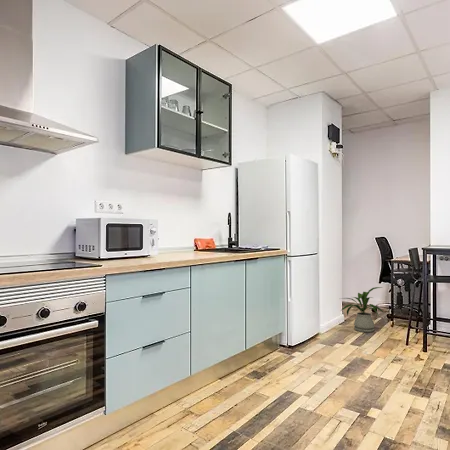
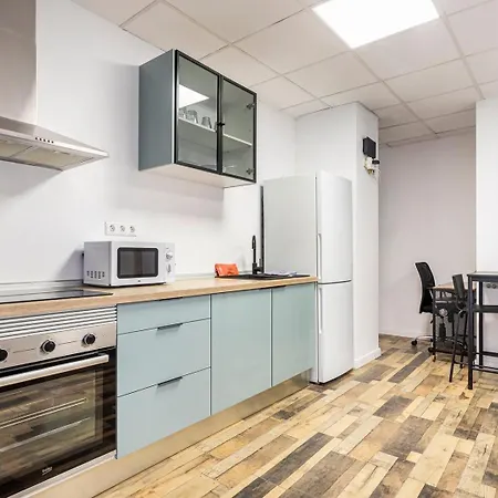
- house plant [340,286,385,333]
